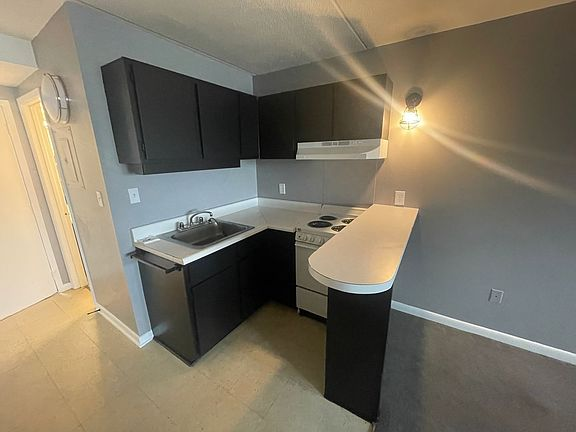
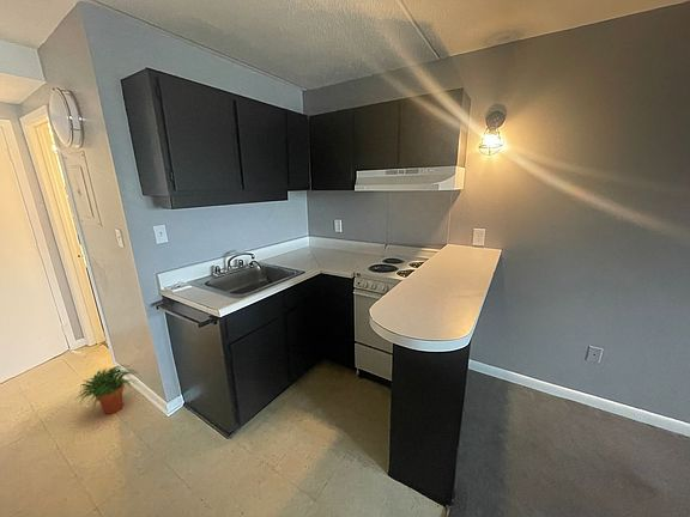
+ potted plant [75,364,139,415]
